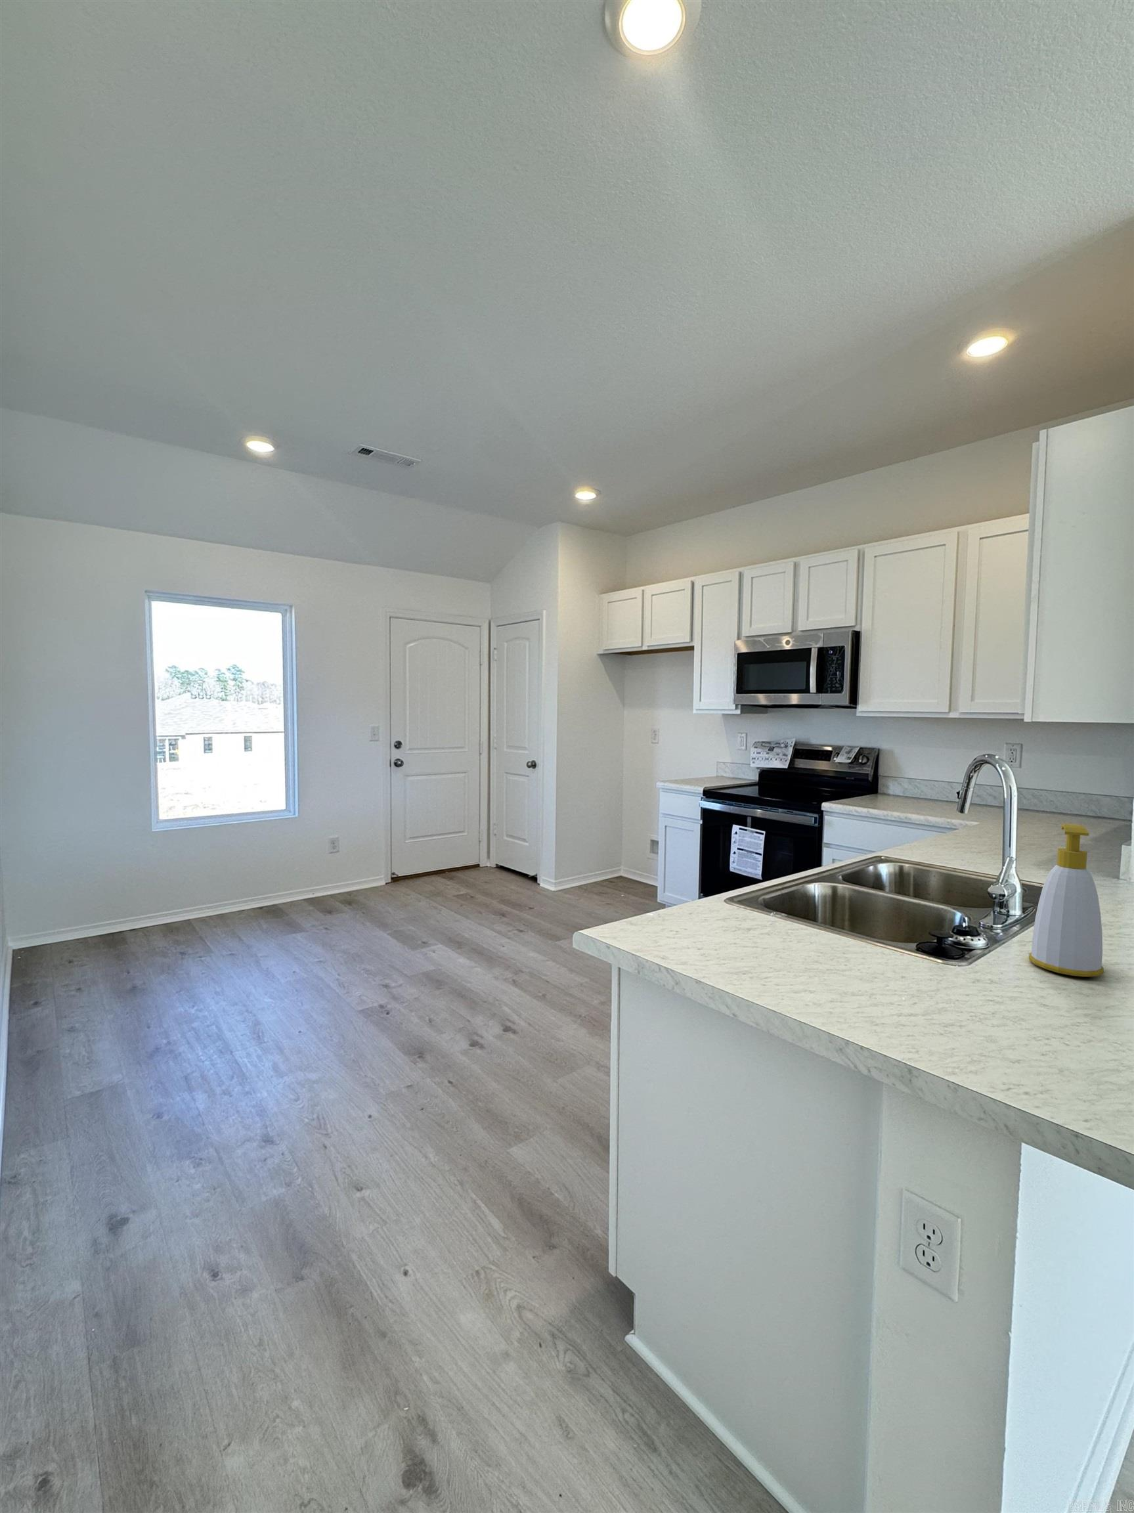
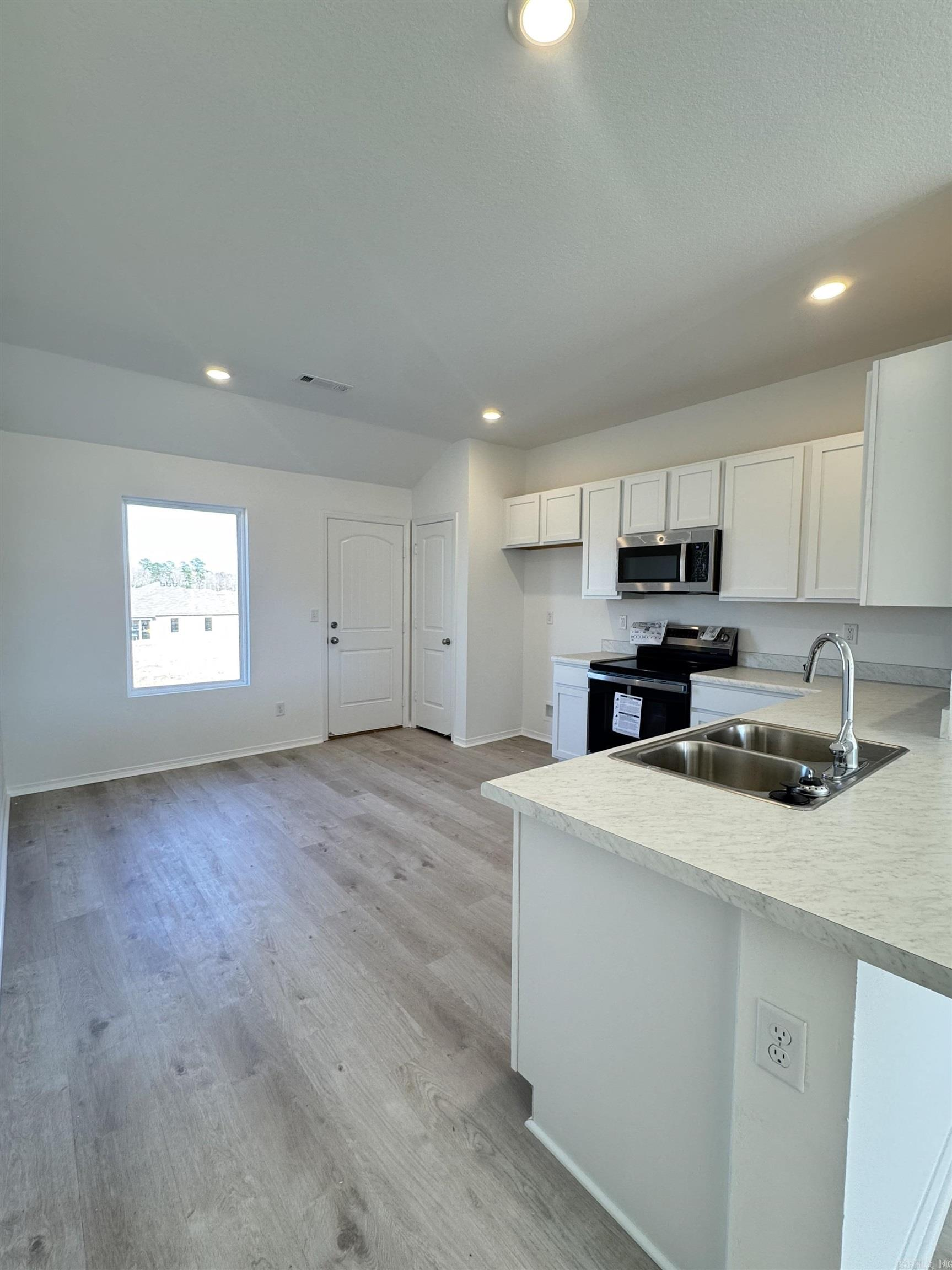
- soap bottle [1028,823,1104,978]
